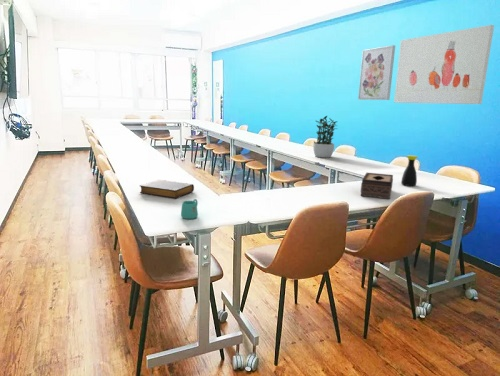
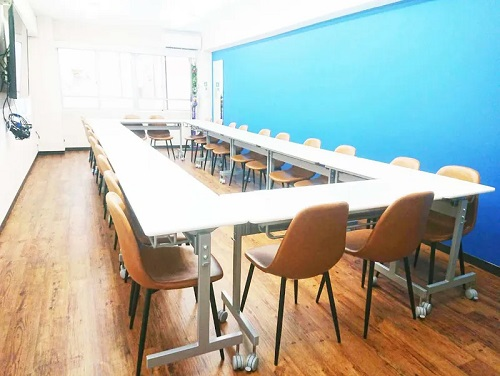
- mug [180,198,199,220]
- wall art [393,24,495,105]
- book [139,179,195,199]
- tissue box [360,172,394,200]
- wall art [357,44,396,101]
- bottle [400,154,419,187]
- potted plant [312,115,338,159]
